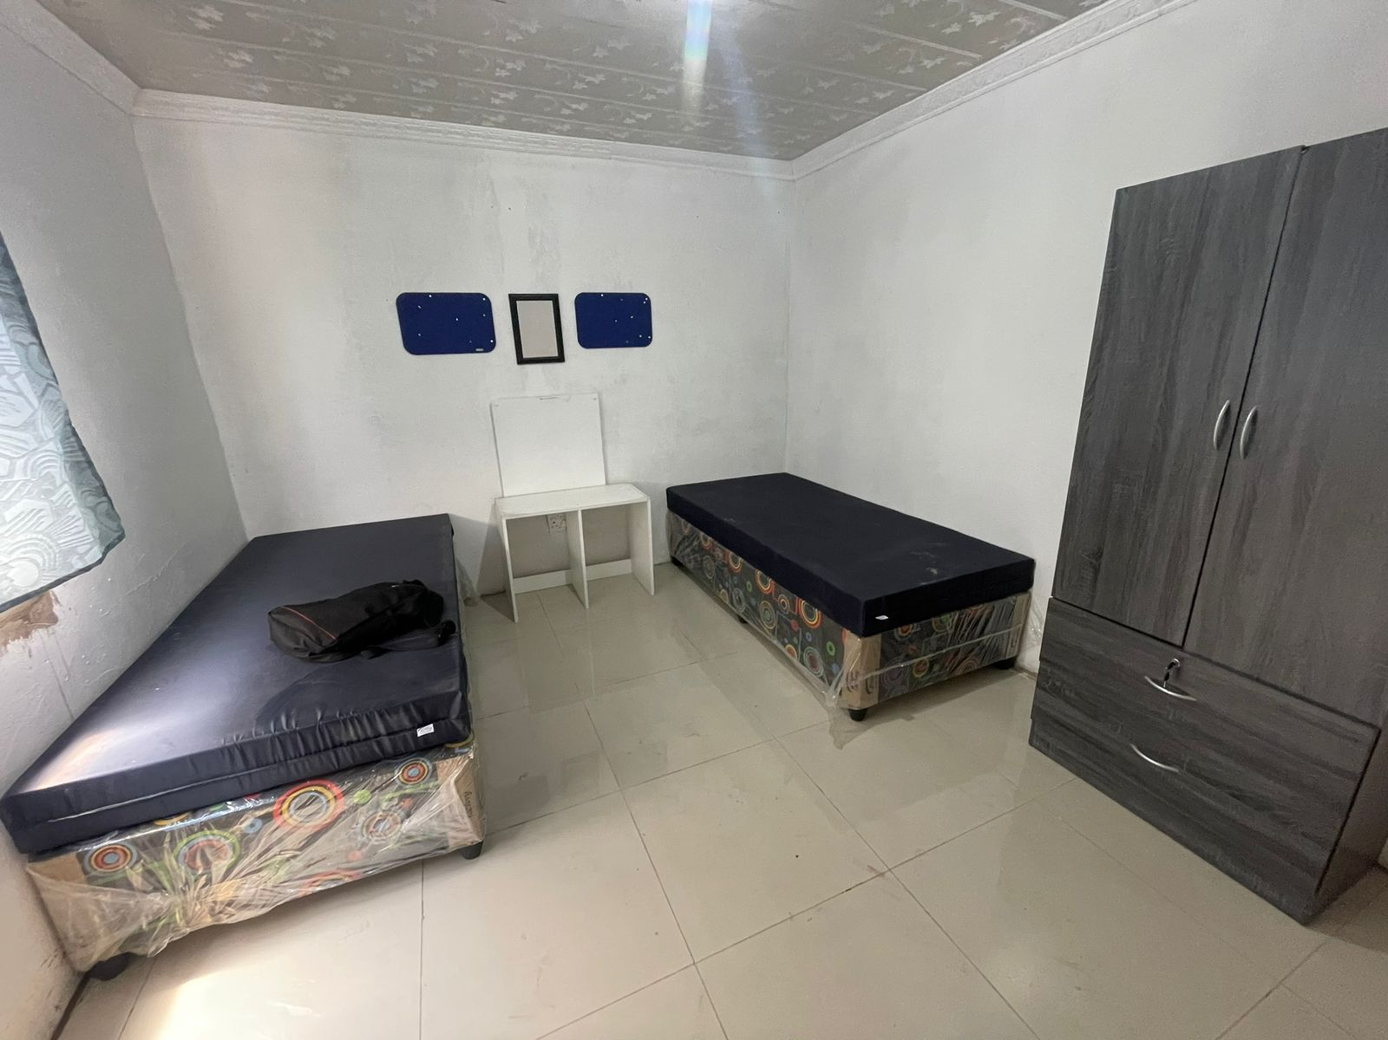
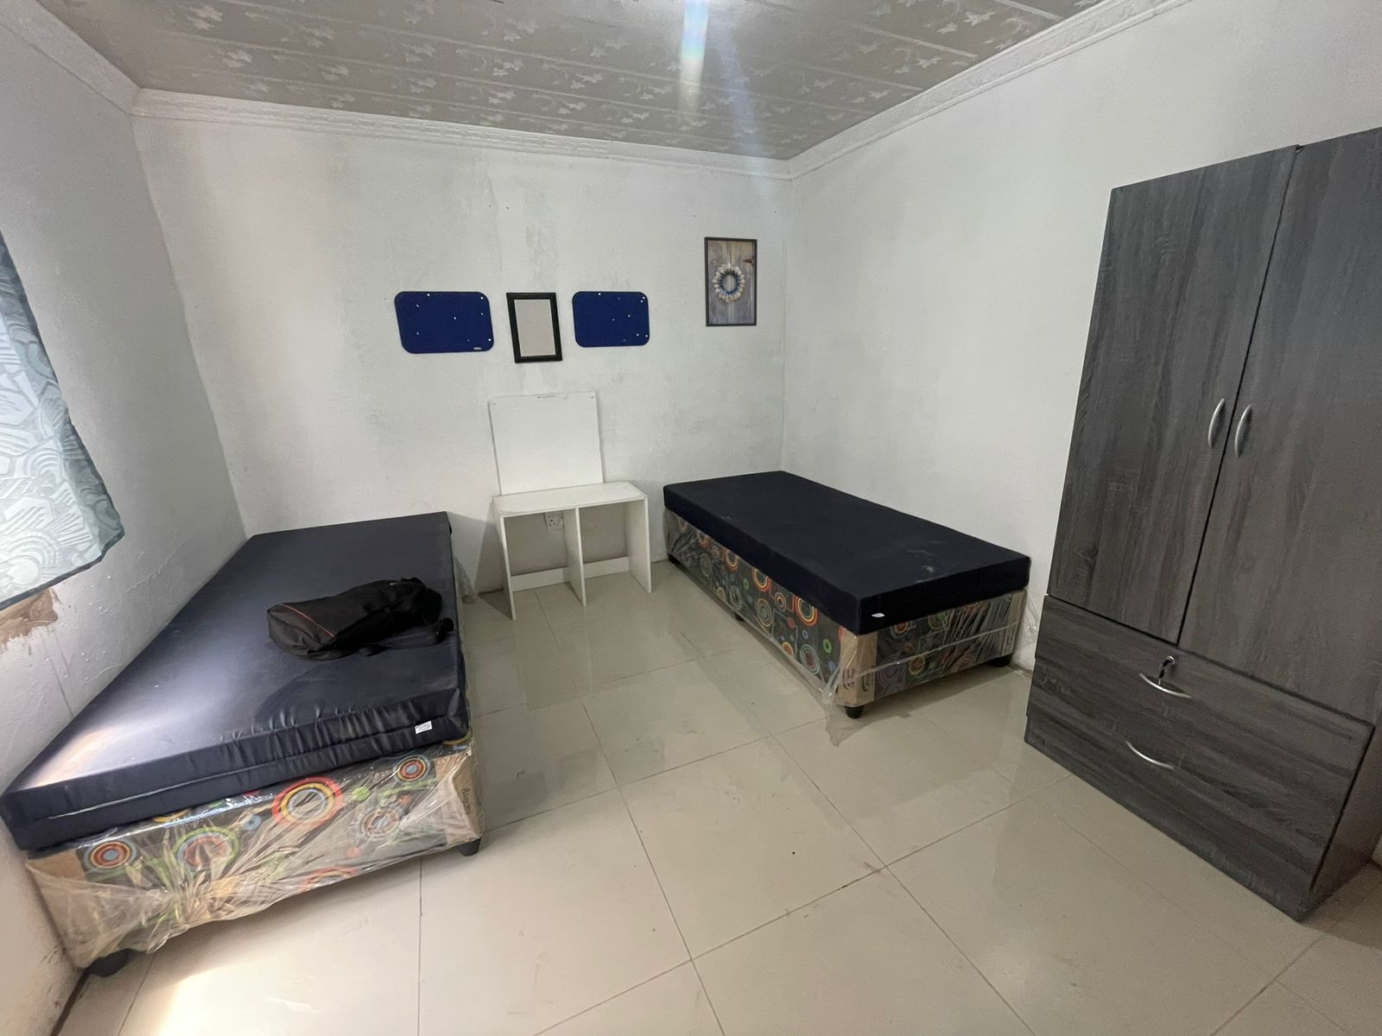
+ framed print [703,236,758,328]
